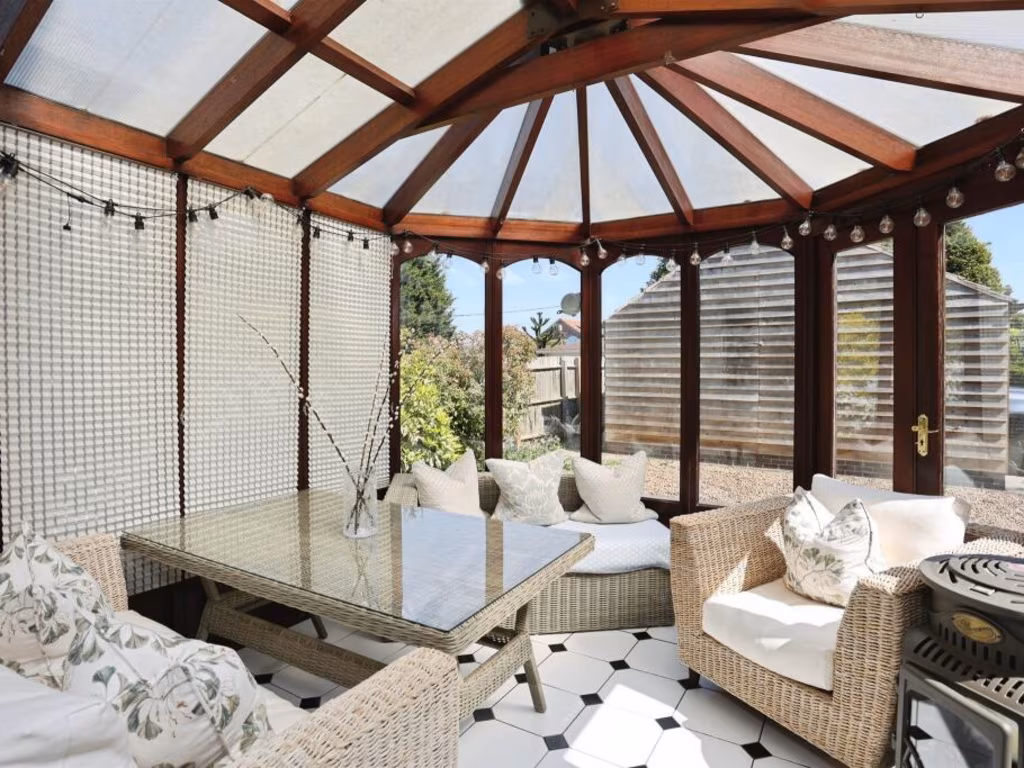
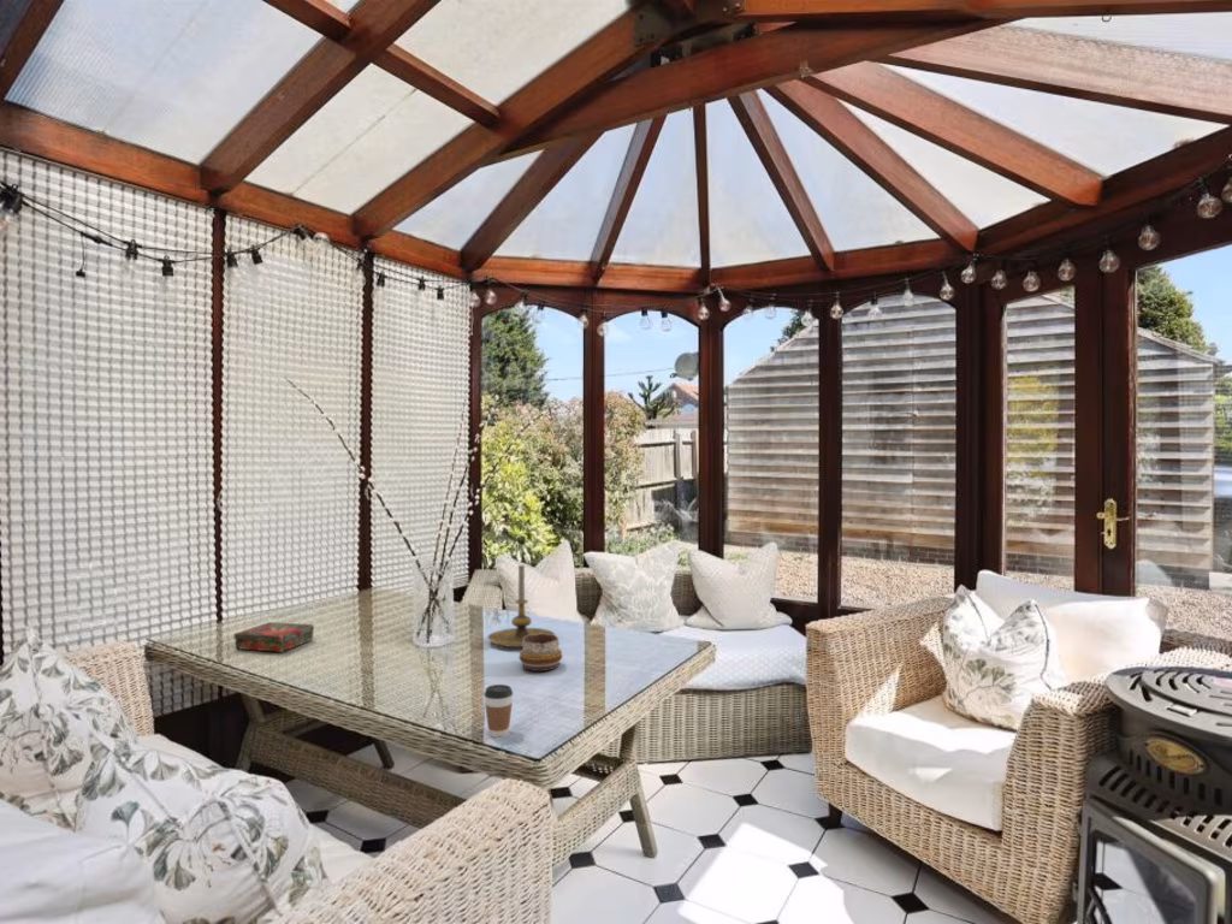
+ book [233,621,315,653]
+ candle holder [486,564,556,648]
+ coffee cup [482,683,514,739]
+ decorative bowl [519,634,563,673]
